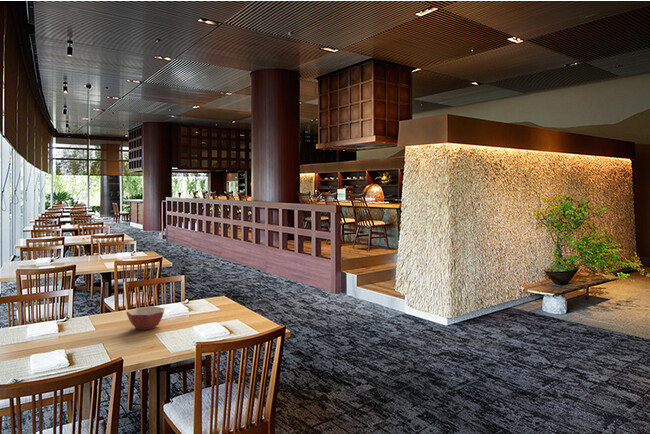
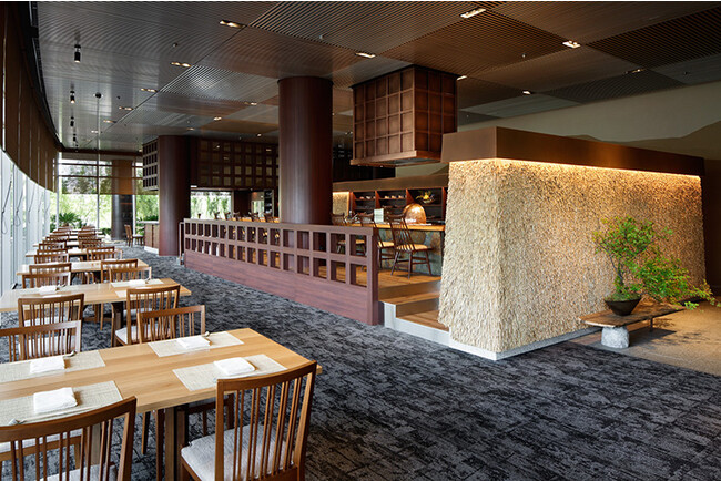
- bowl [125,305,166,331]
